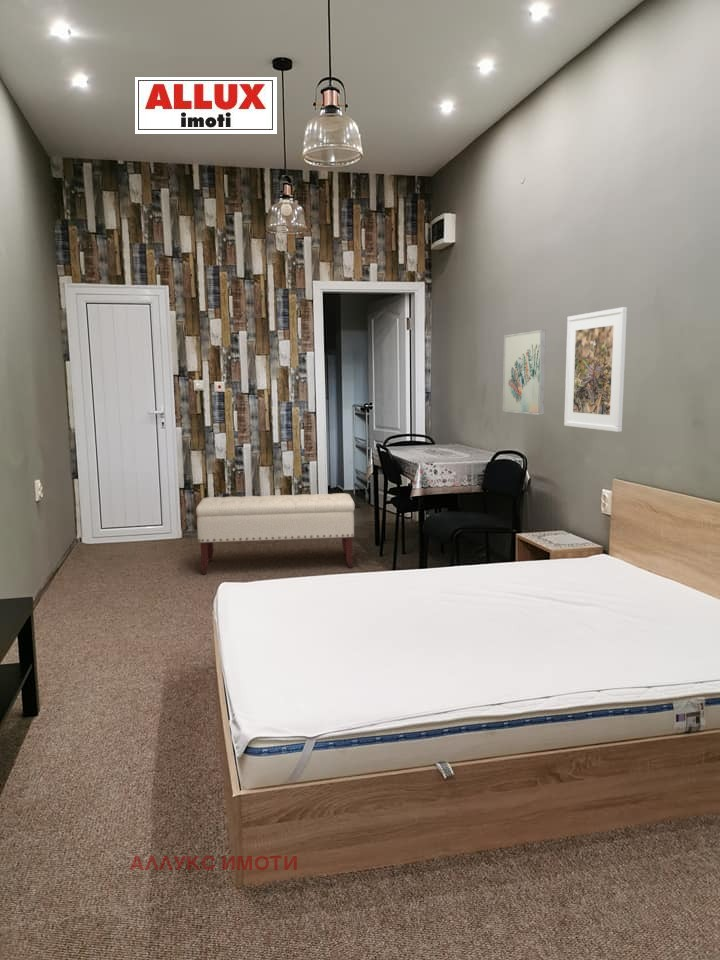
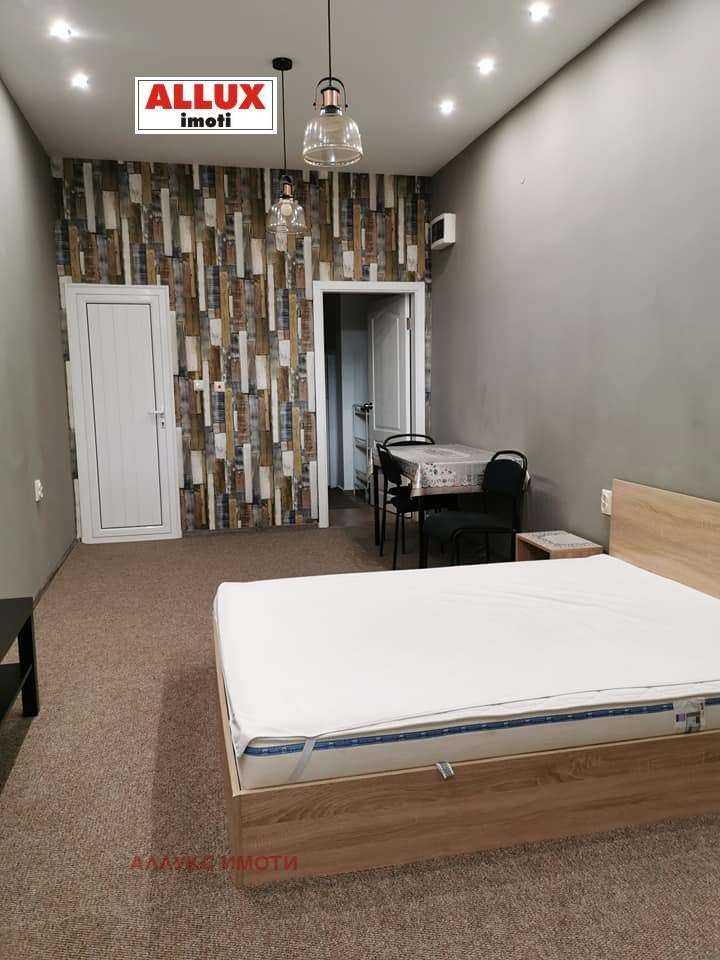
- wall art [502,329,547,416]
- bench [195,492,356,575]
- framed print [563,306,628,433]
